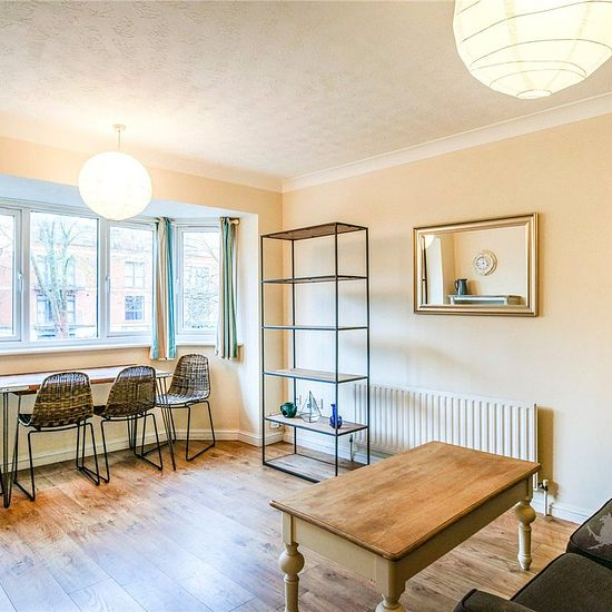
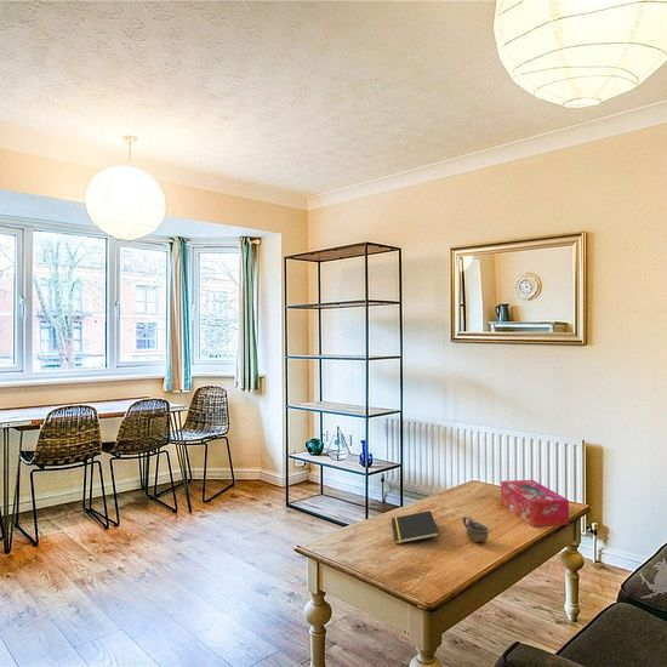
+ notepad [390,509,440,546]
+ cup [461,515,491,543]
+ tissue box [500,479,570,528]
